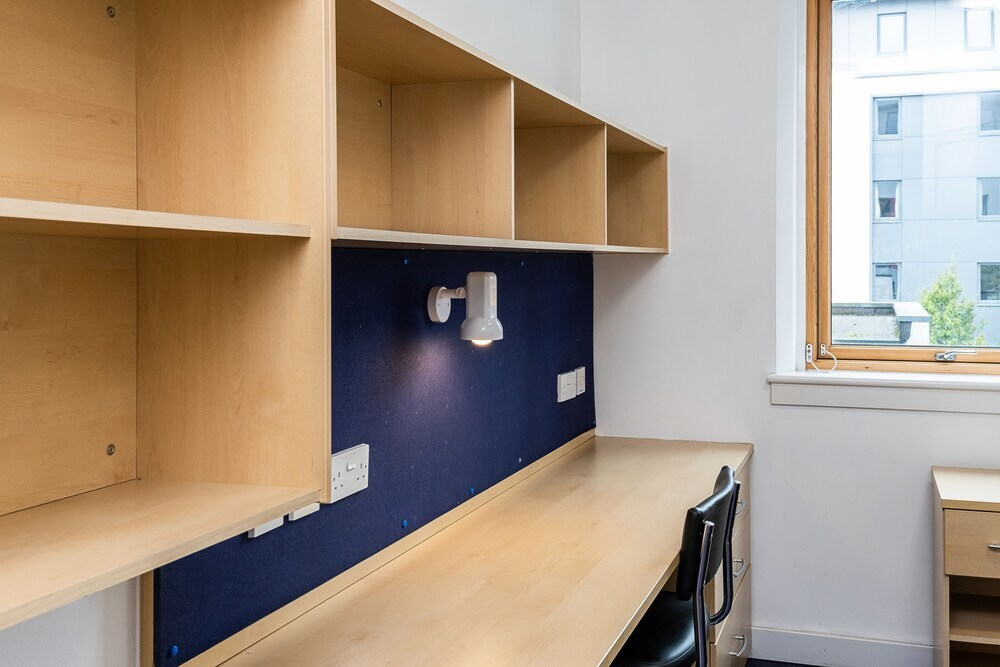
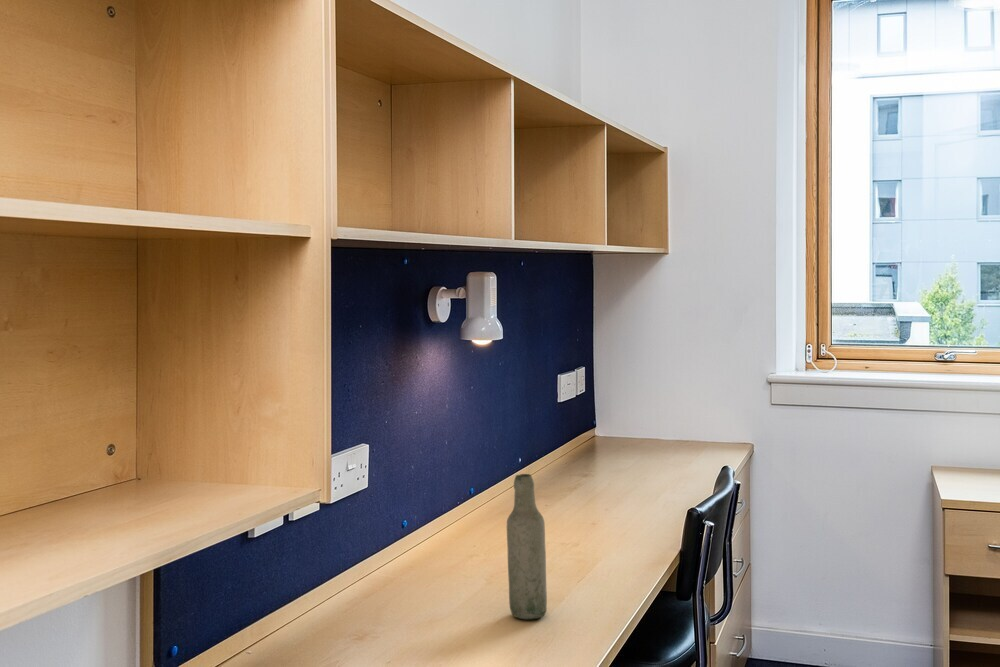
+ bottle [506,473,548,621]
